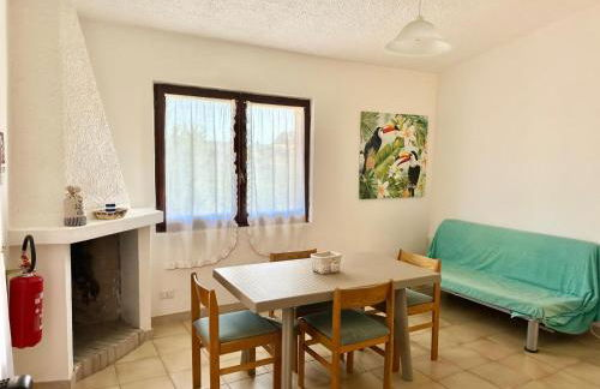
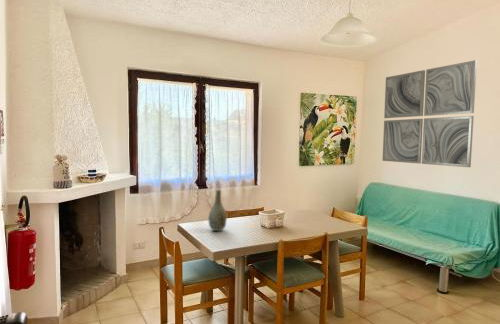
+ vase [207,189,228,232]
+ wall art [382,59,478,168]
